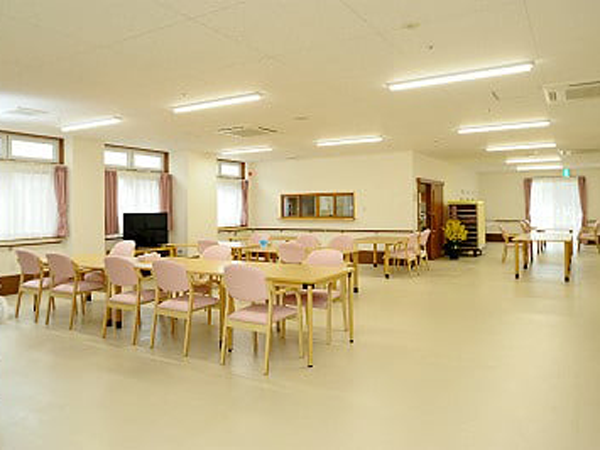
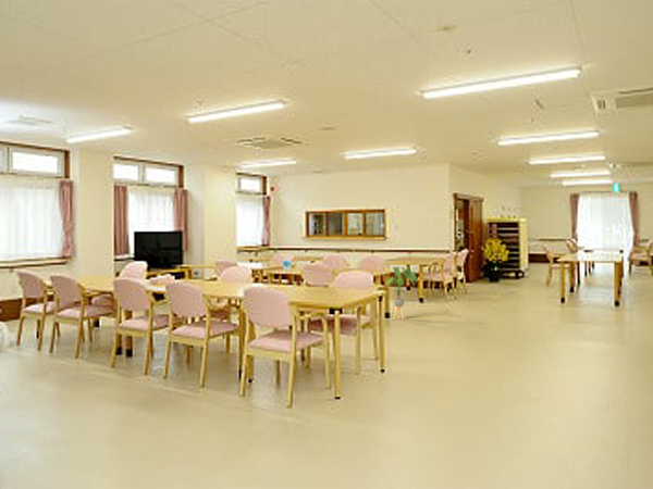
+ house plant [385,265,418,321]
